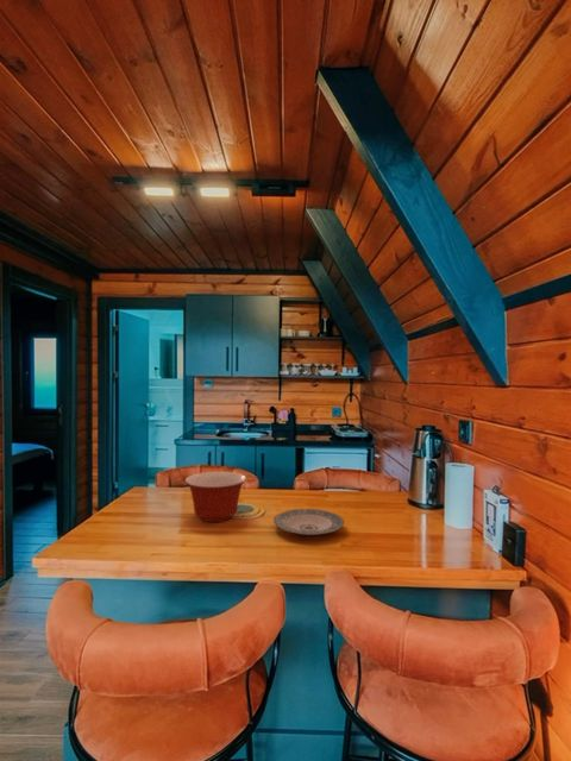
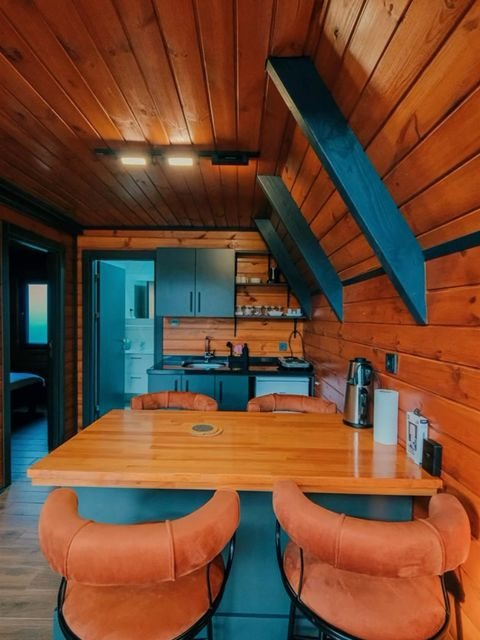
- mixing bowl [184,471,247,523]
- plate [272,508,345,536]
